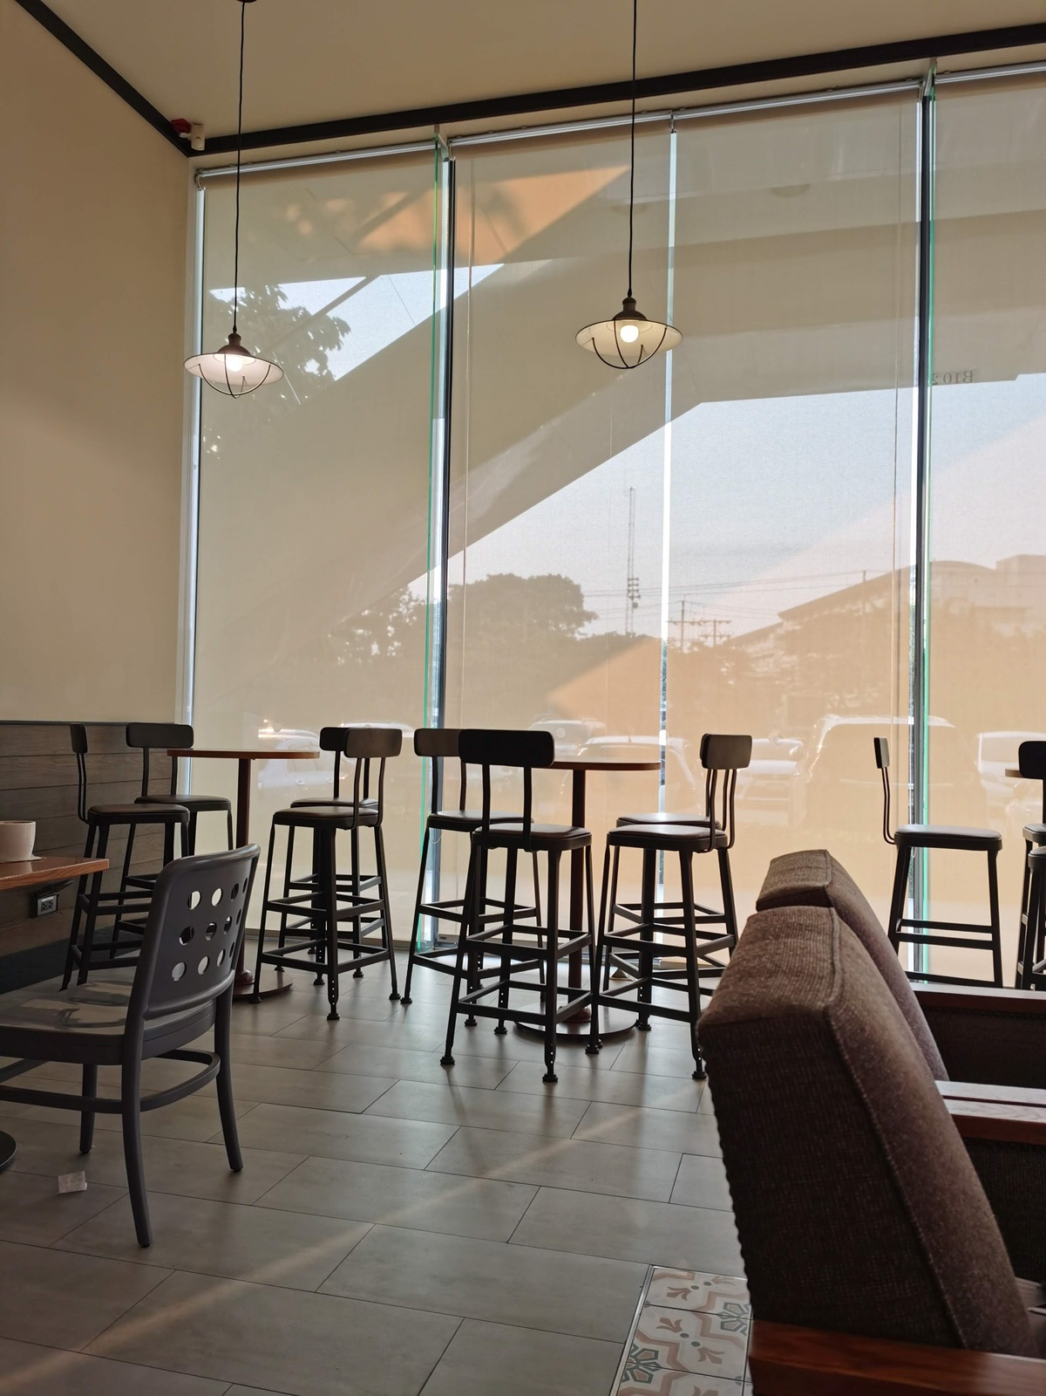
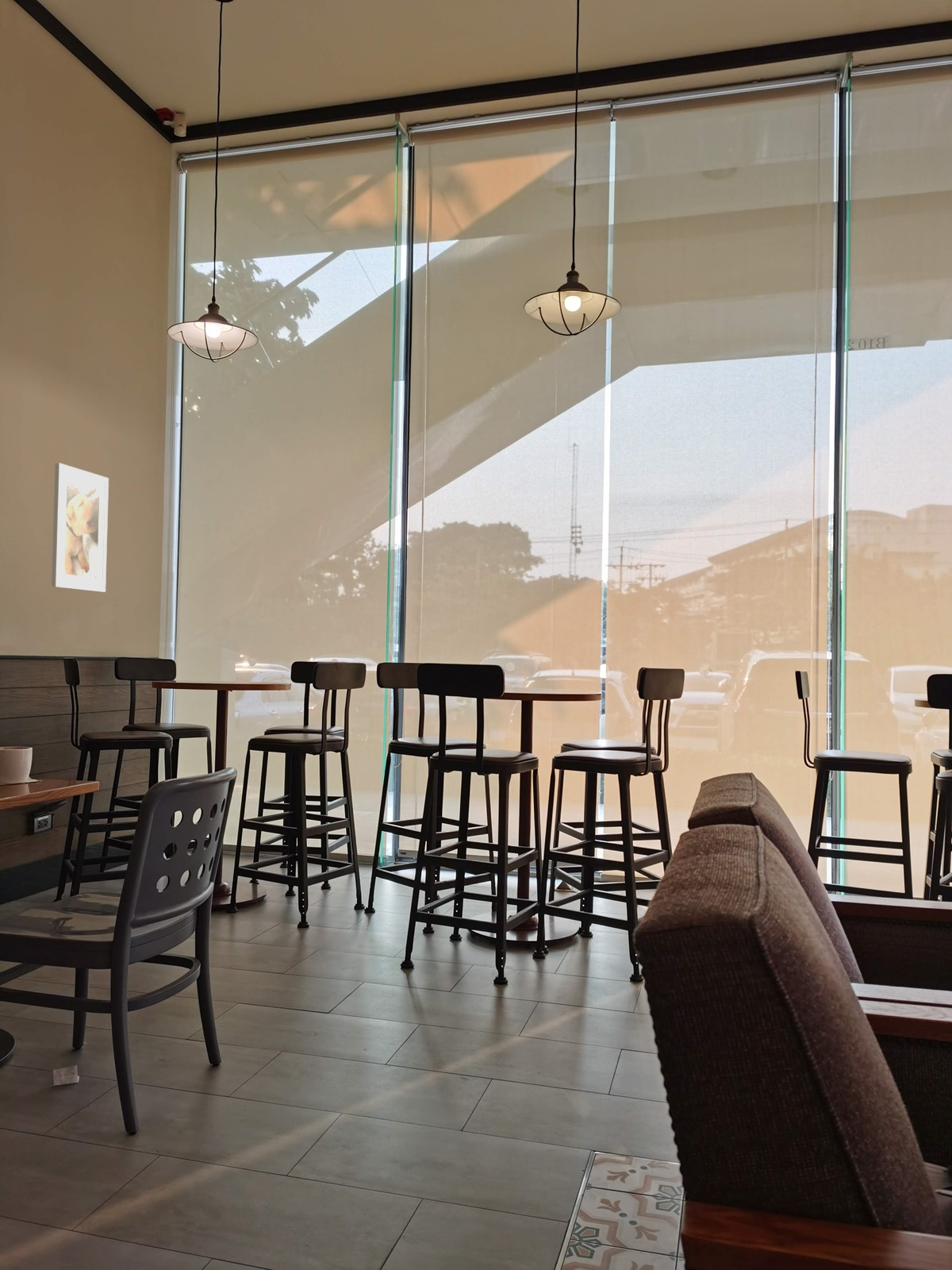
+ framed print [51,462,109,593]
